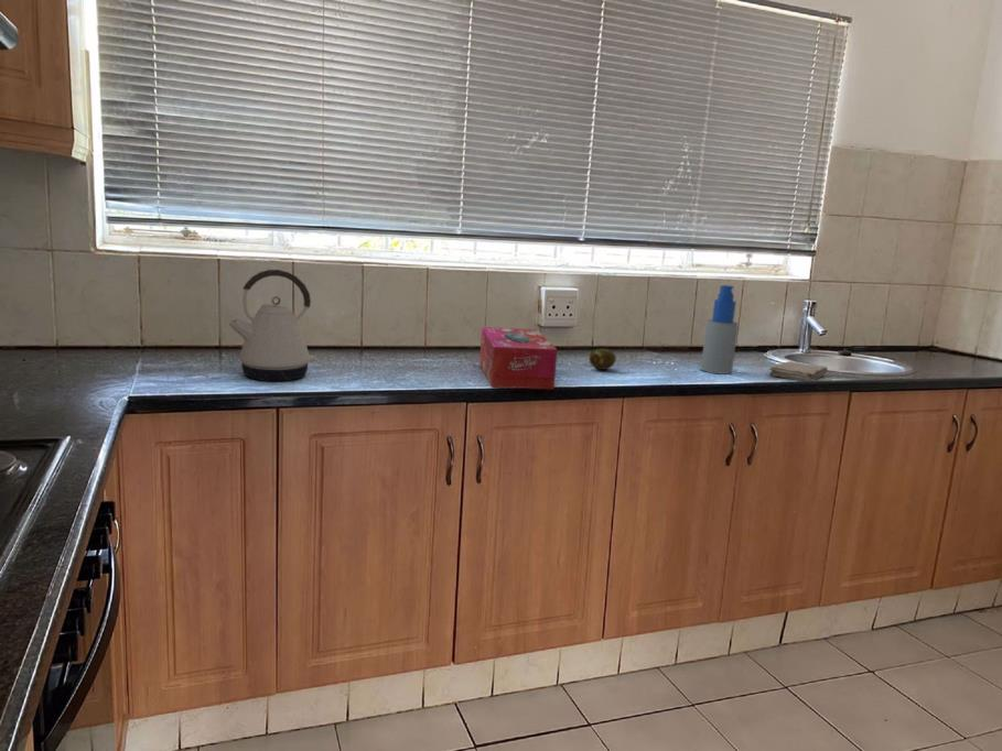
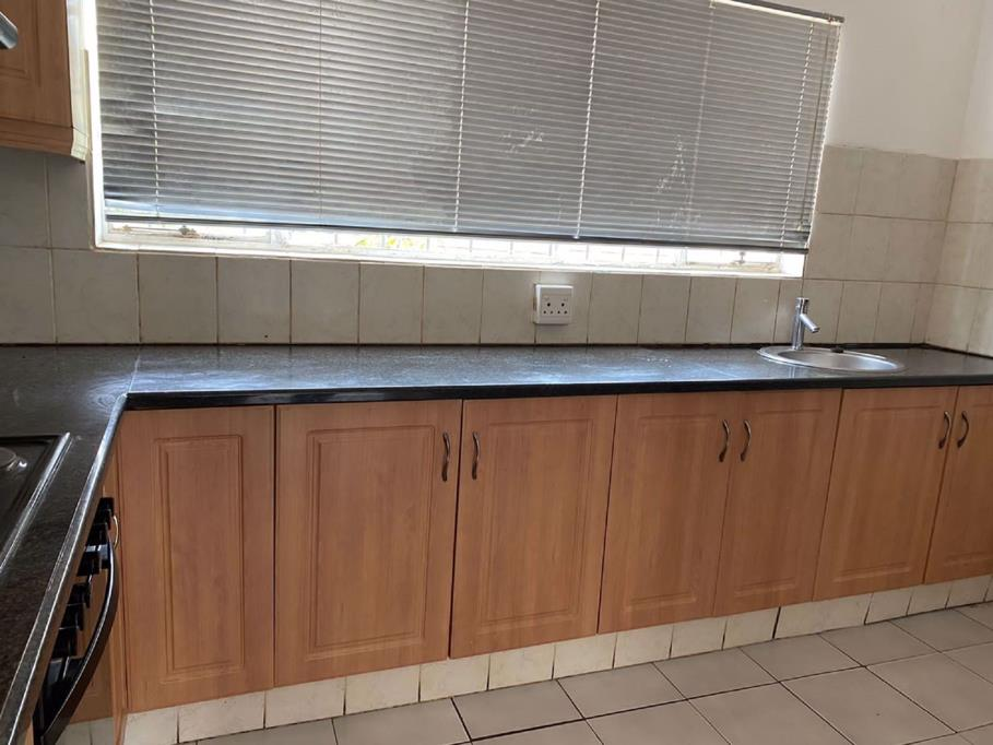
- washcloth [768,360,829,382]
- kettle [228,269,316,382]
- tissue box [478,326,559,391]
- fruit [588,348,617,371]
- spray bottle [700,284,739,375]
